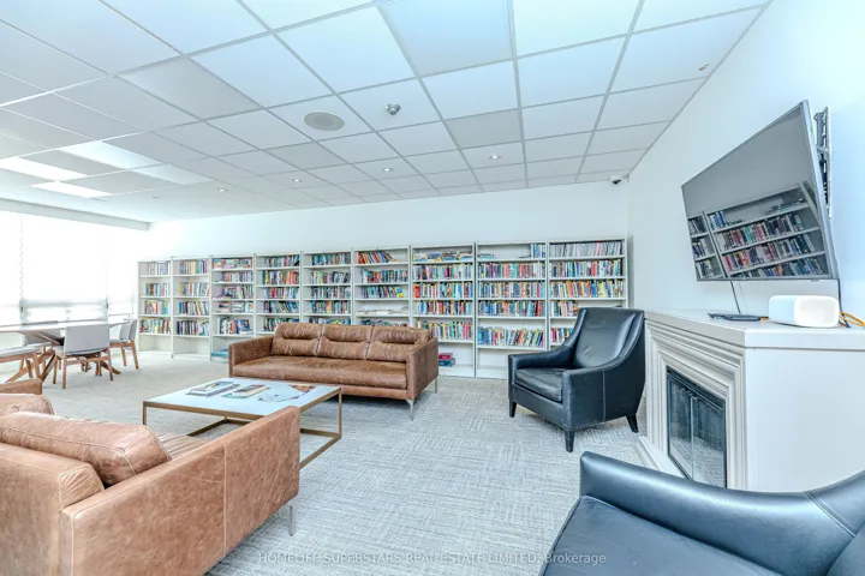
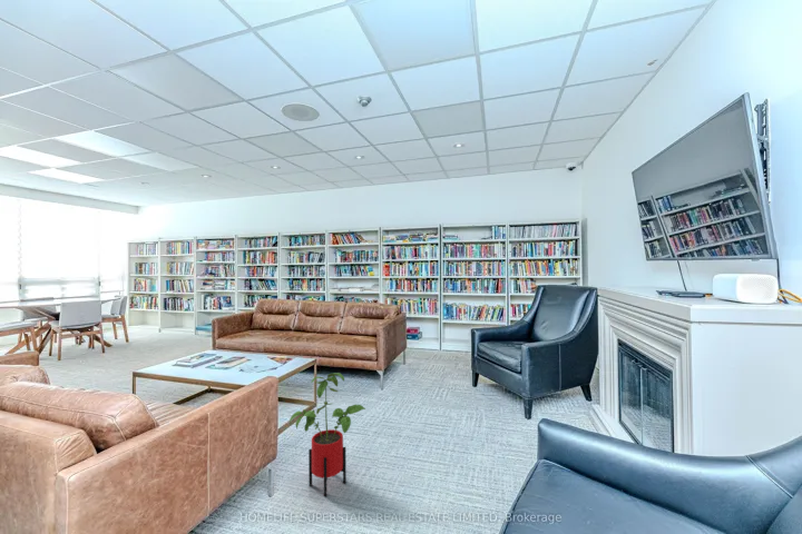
+ house plant [288,372,366,497]
